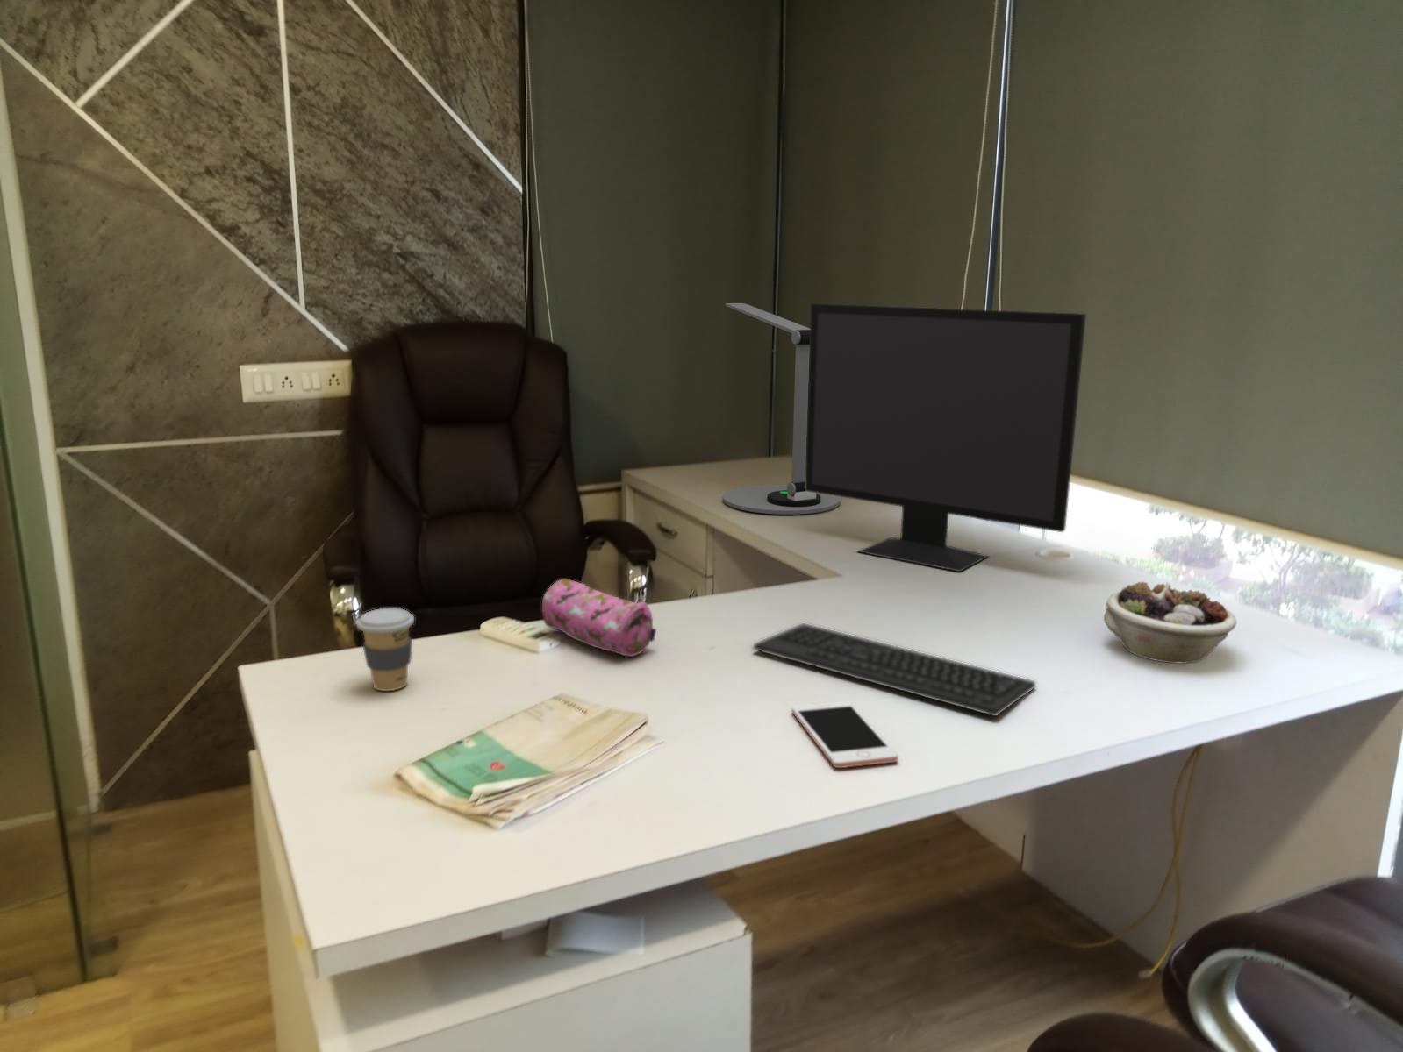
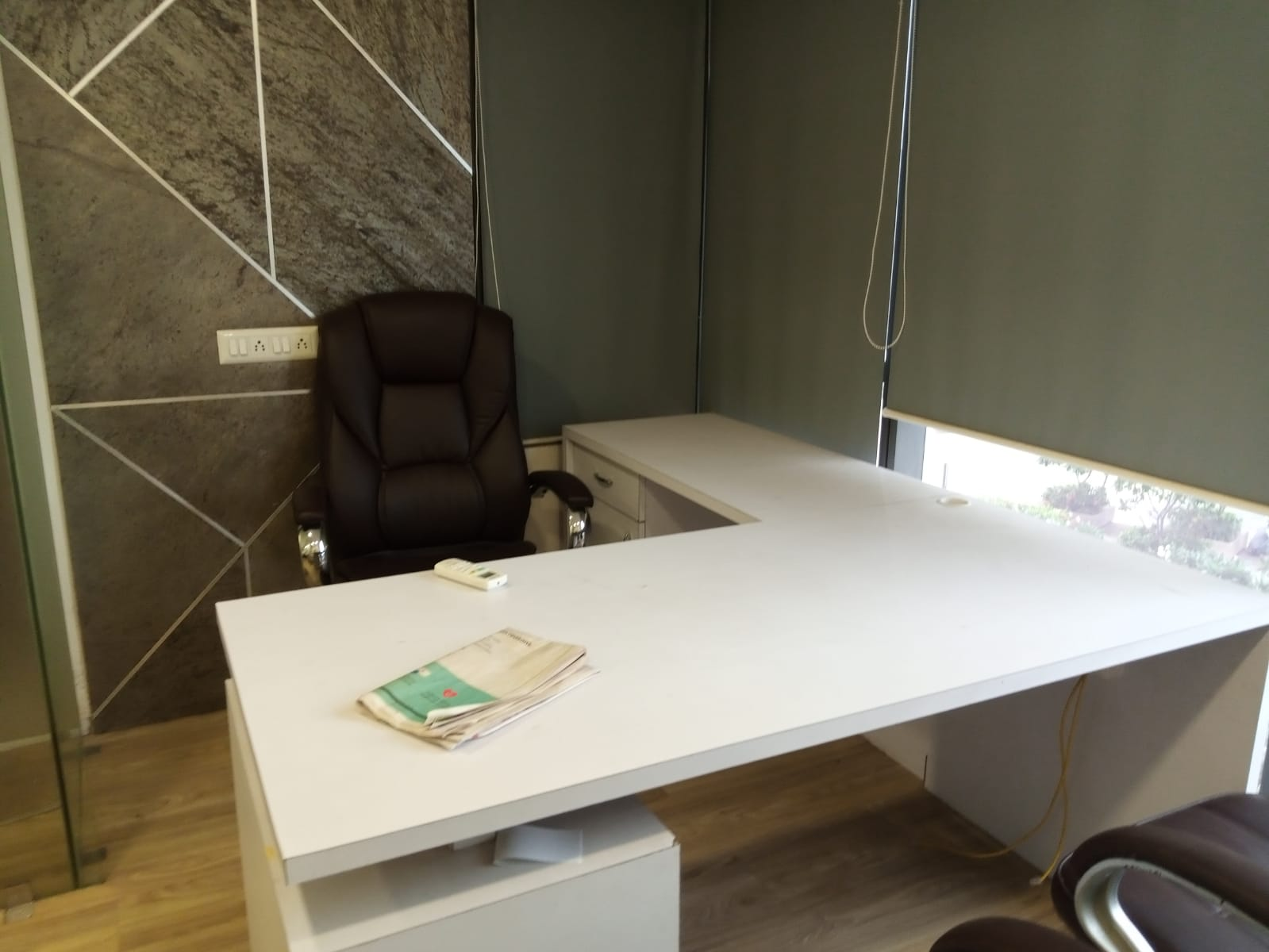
- keyboard [751,622,1037,717]
- cell phone [791,701,899,769]
- succulent planter [1103,580,1237,664]
- pencil case [542,578,657,658]
- monitor [805,303,1087,572]
- coffee cup [355,608,415,692]
- desk lamp [722,303,841,515]
